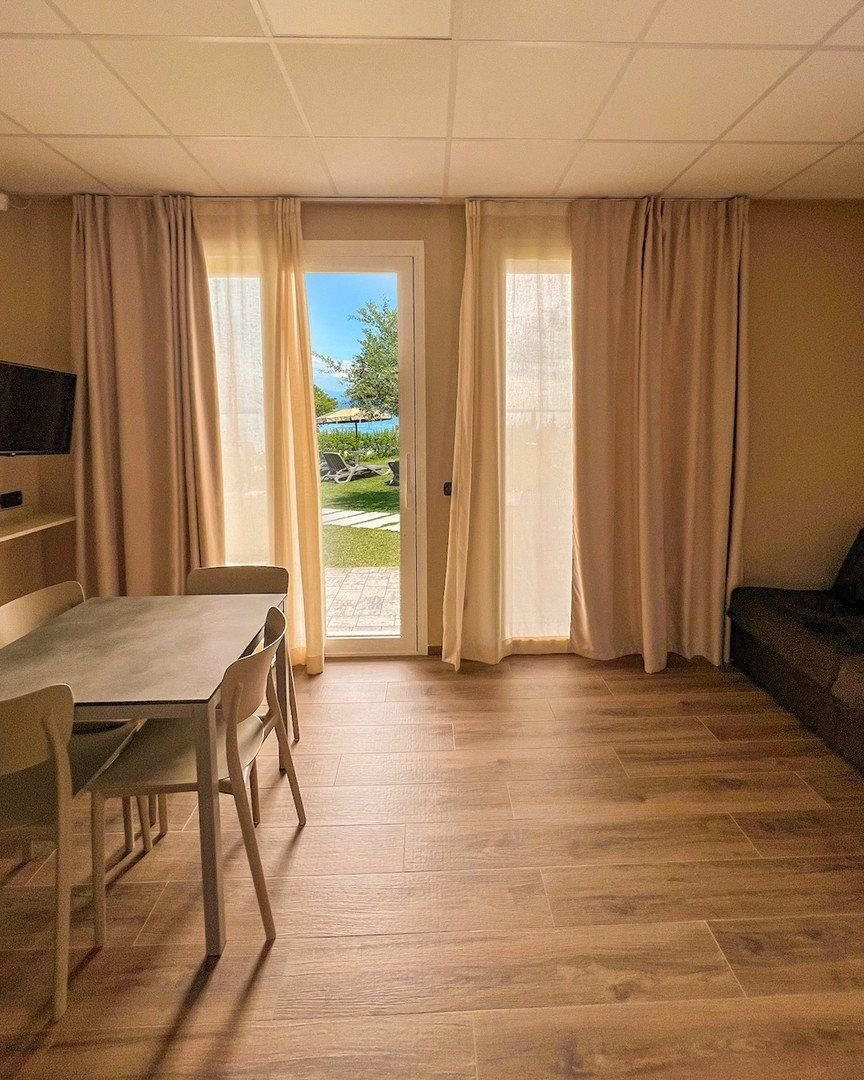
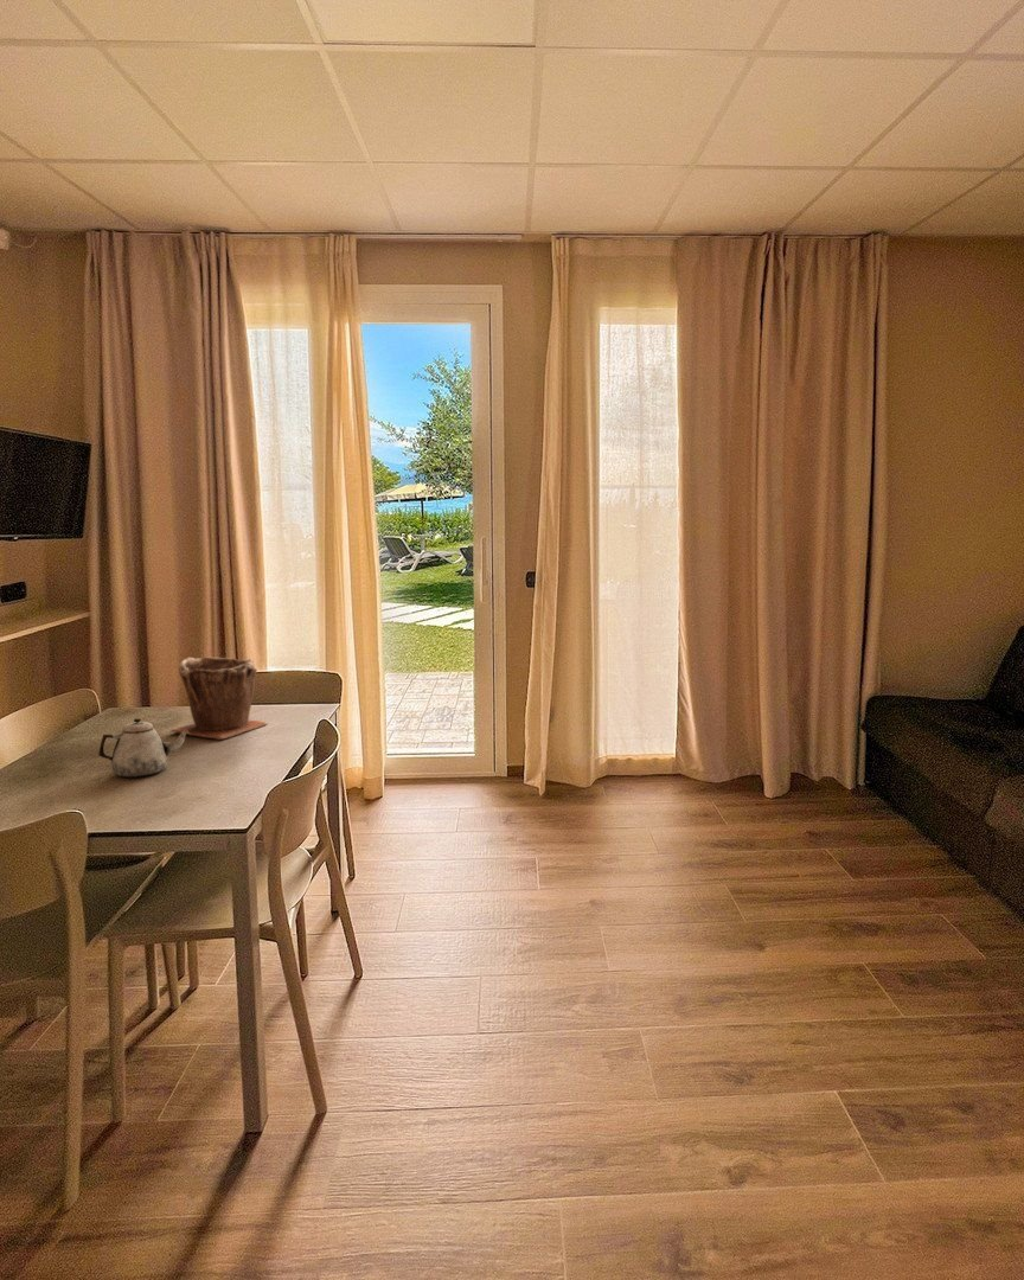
+ teapot [97,717,188,779]
+ plant pot [169,655,269,741]
